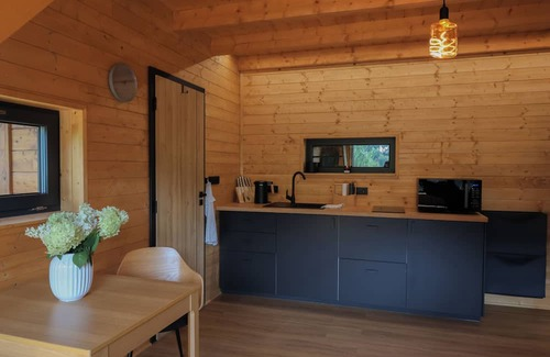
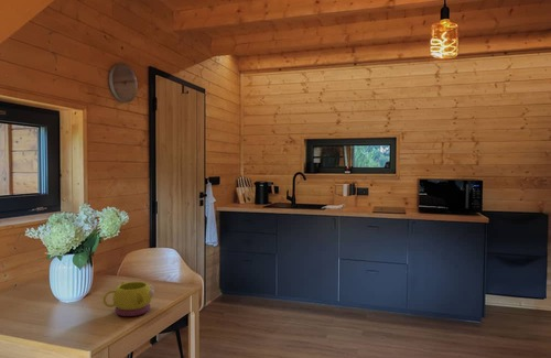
+ mug [102,281,155,317]
